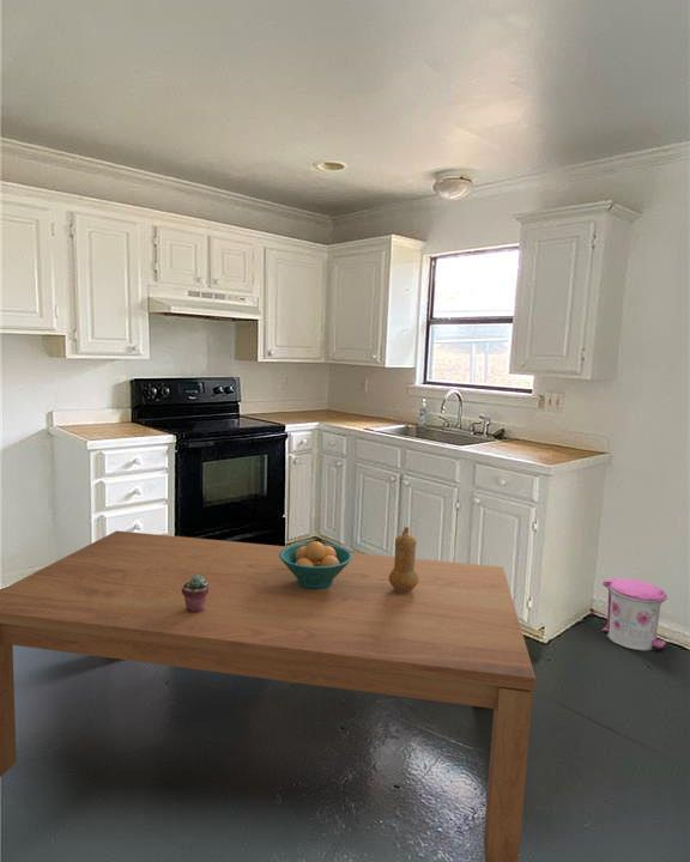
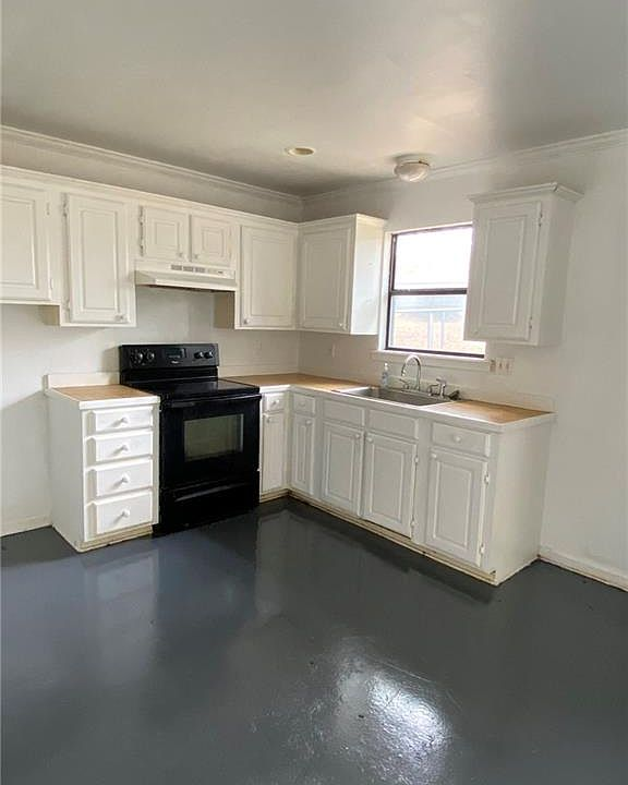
- dining table [0,529,537,862]
- fruit bowl [279,540,352,589]
- pepper mill [389,526,418,594]
- potted succulent [182,575,210,613]
- trash can [601,577,668,651]
